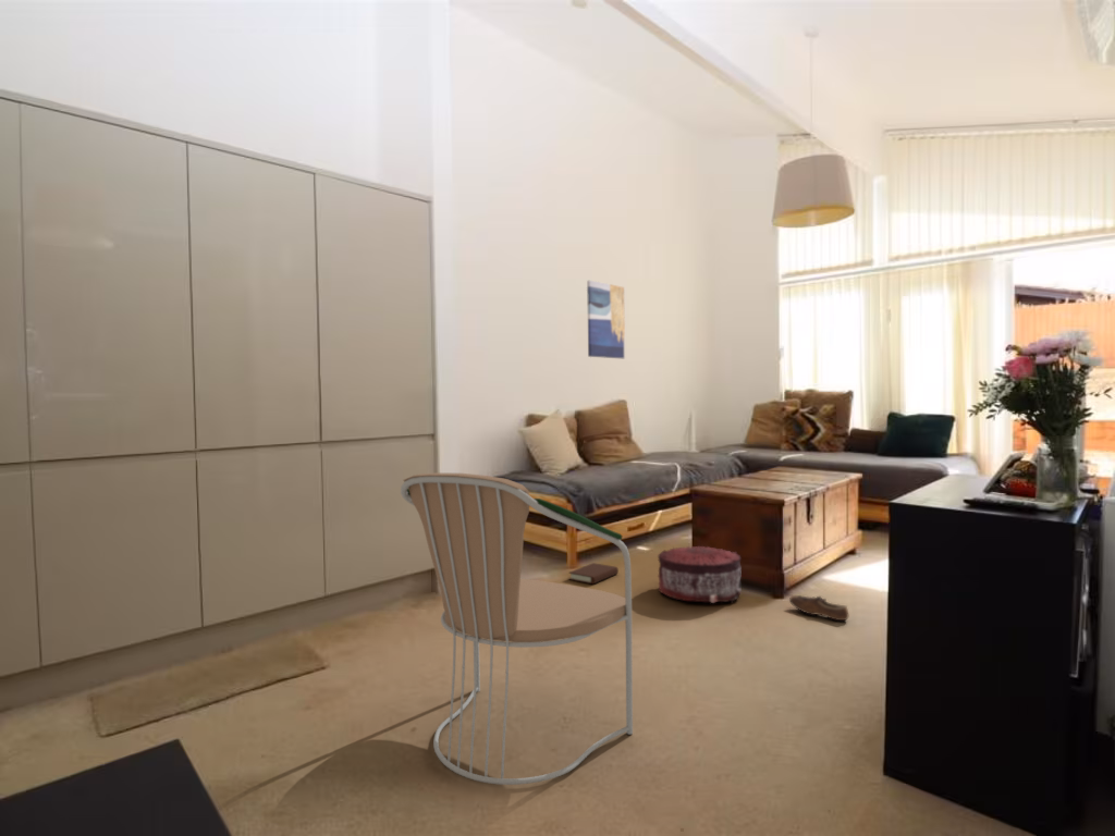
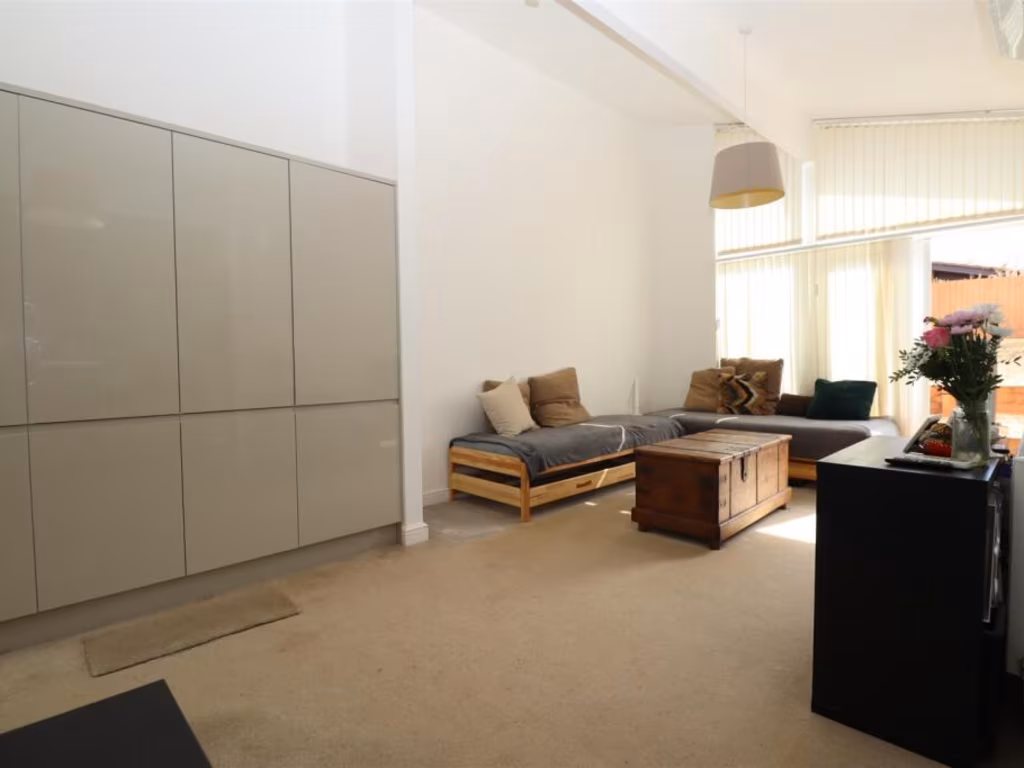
- book [567,562,620,585]
- armchair [400,472,634,786]
- pouf [657,545,743,604]
- wall art [586,280,626,359]
- shoe [788,594,849,622]
